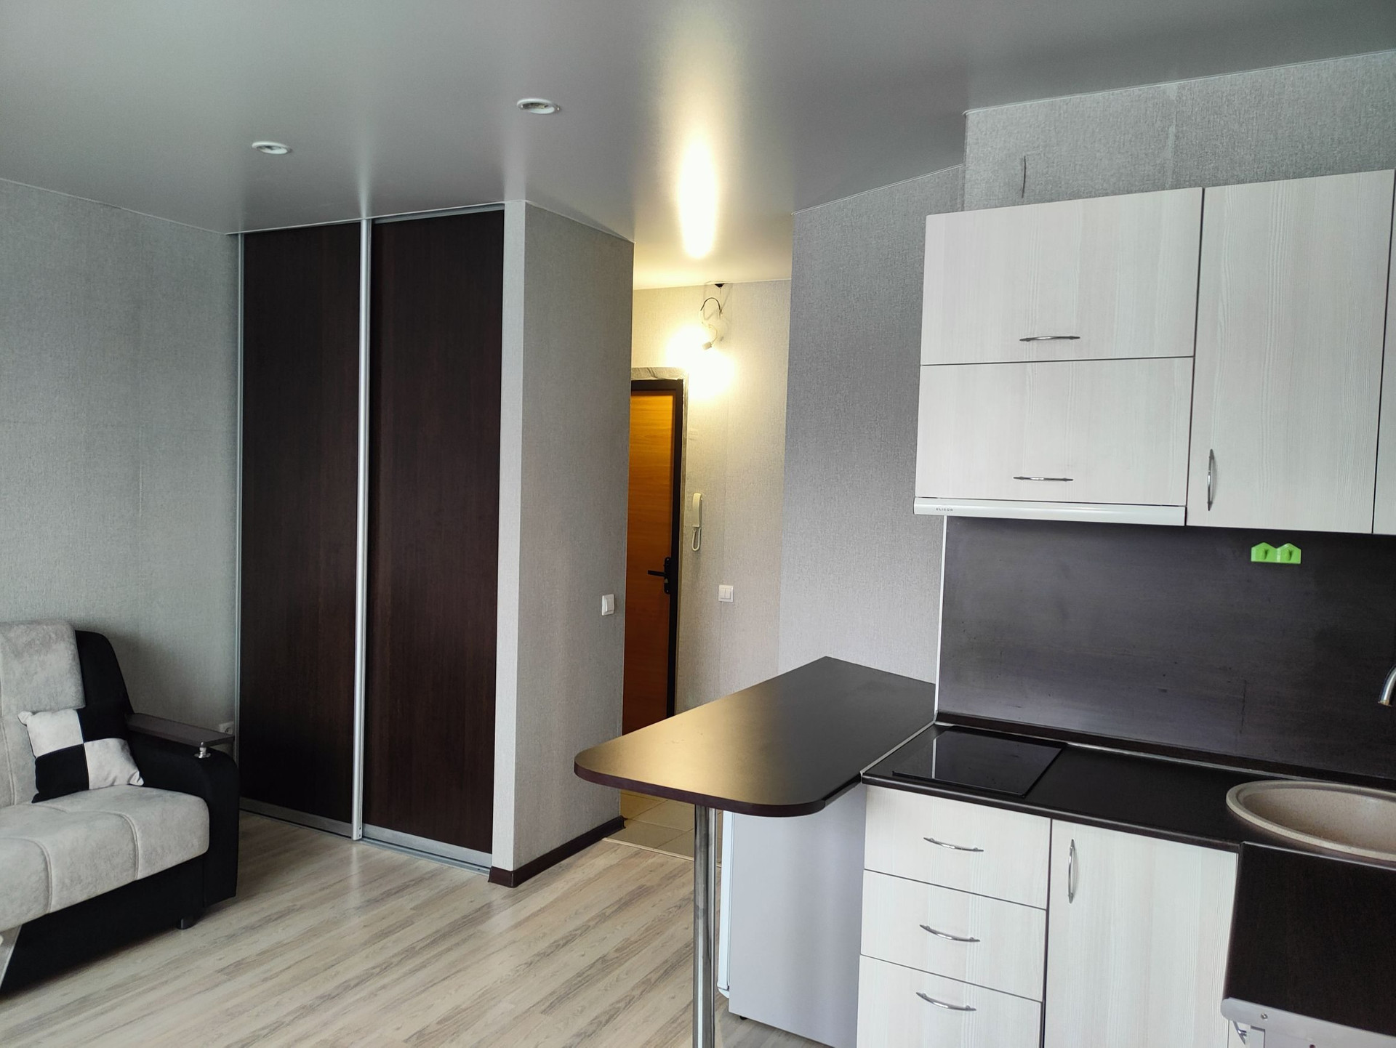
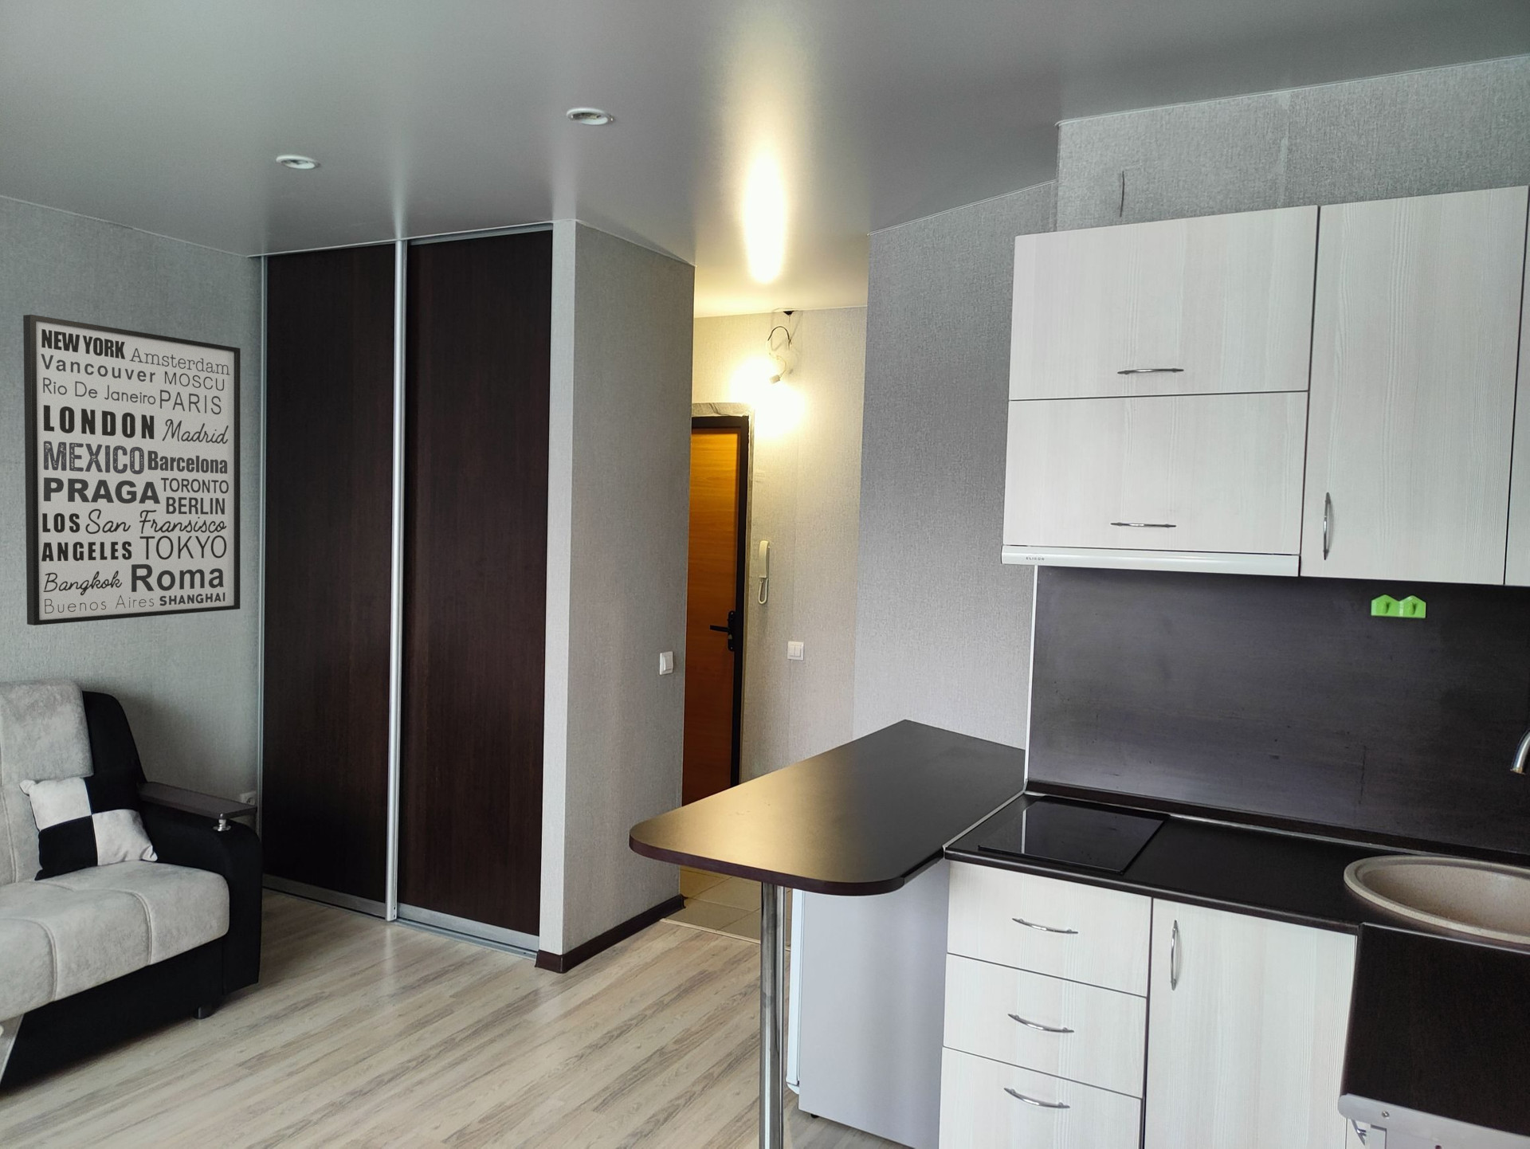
+ wall art [22,314,241,626]
